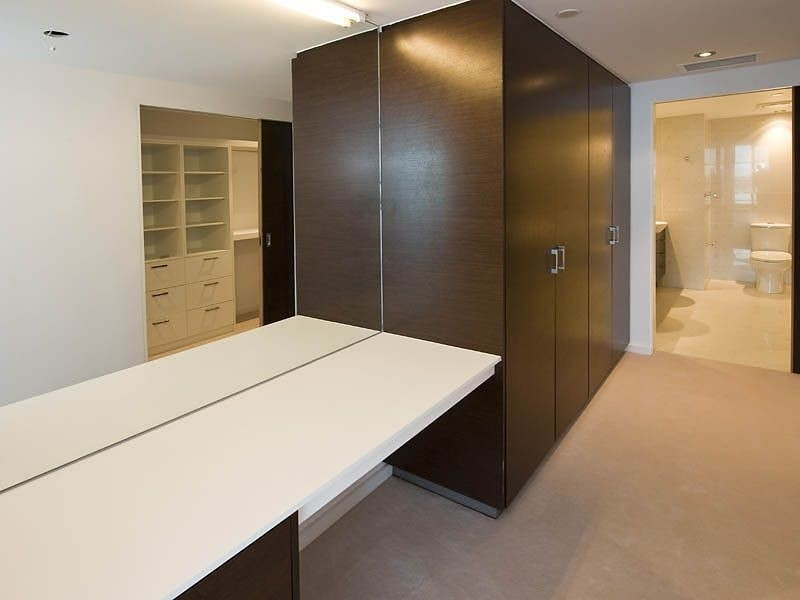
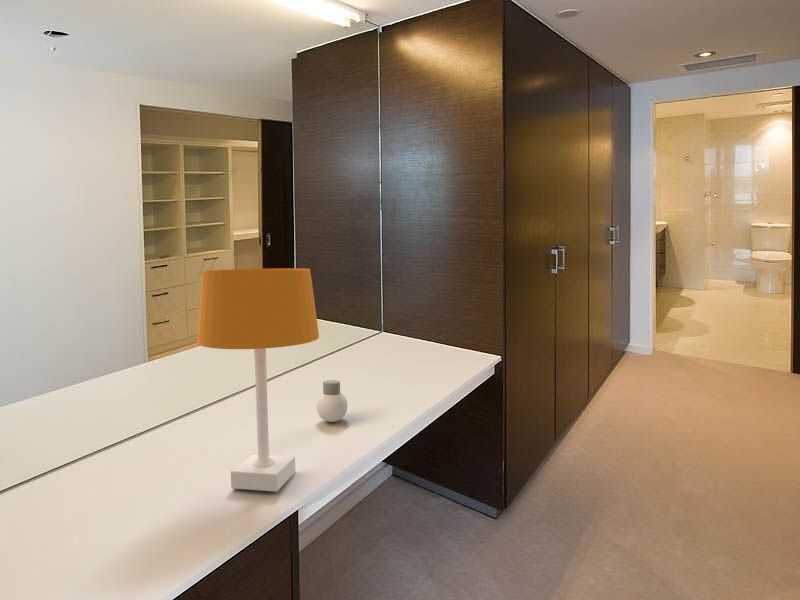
+ perfume bottle [316,379,349,423]
+ desk lamp [196,267,320,493]
